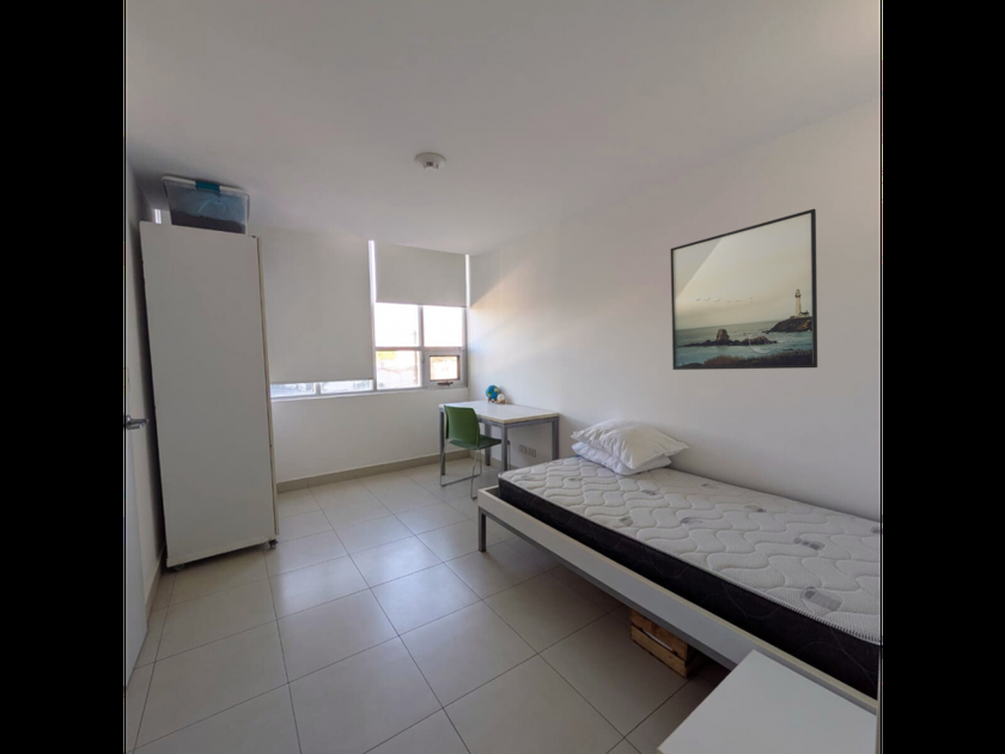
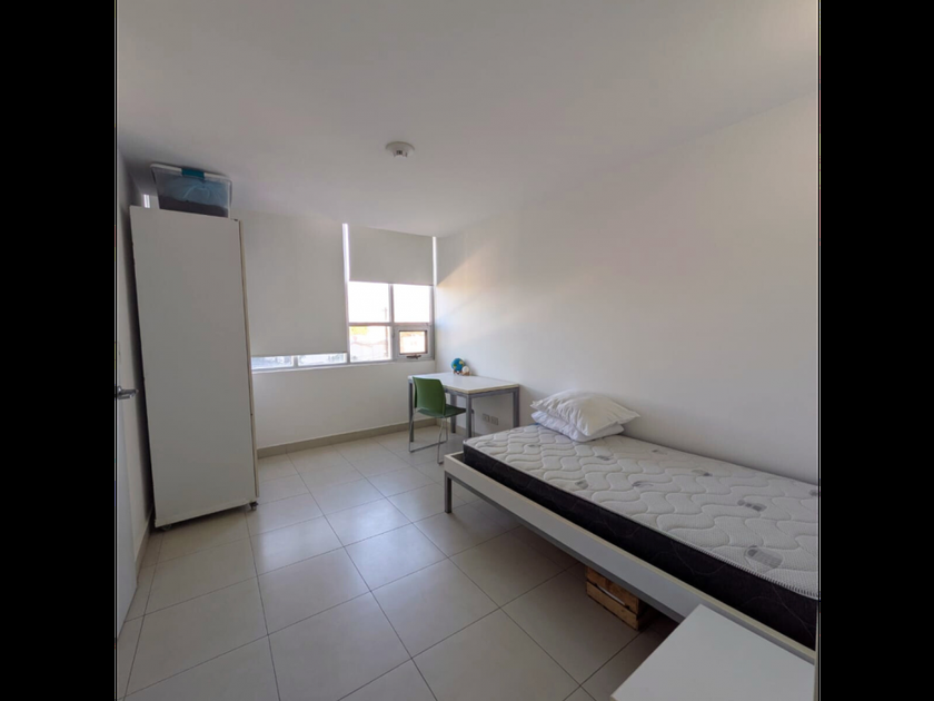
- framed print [669,207,818,371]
